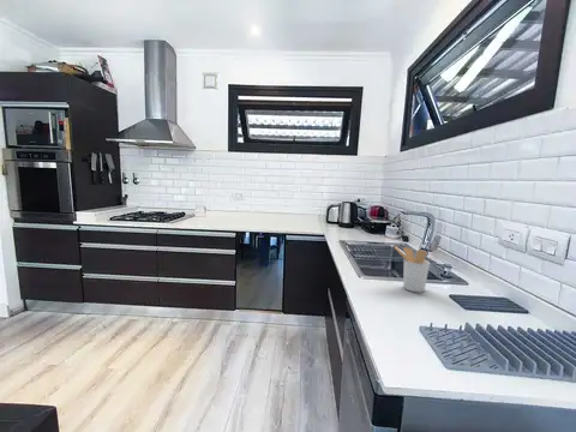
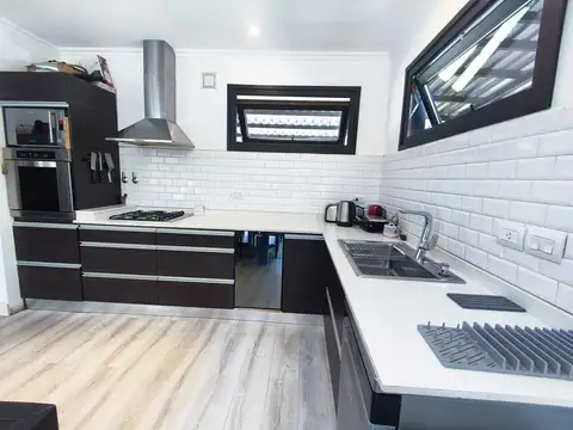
- utensil holder [394,245,431,294]
